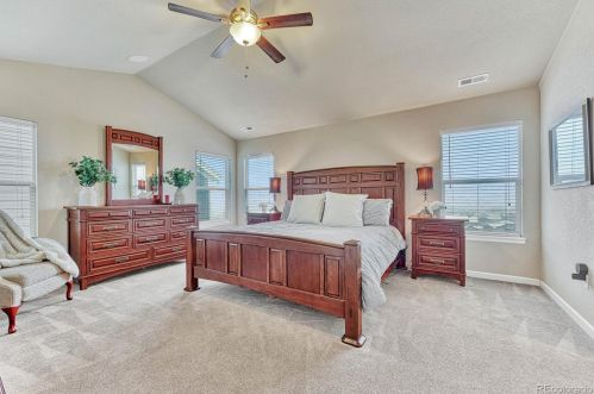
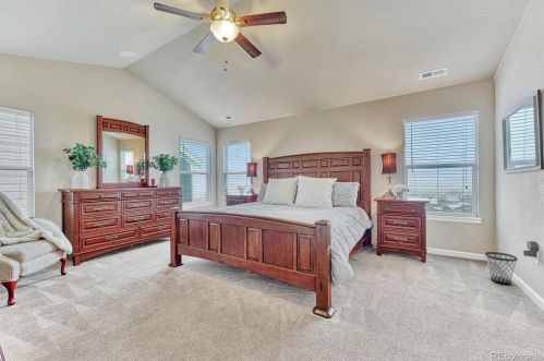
+ wastebasket [484,251,518,286]
